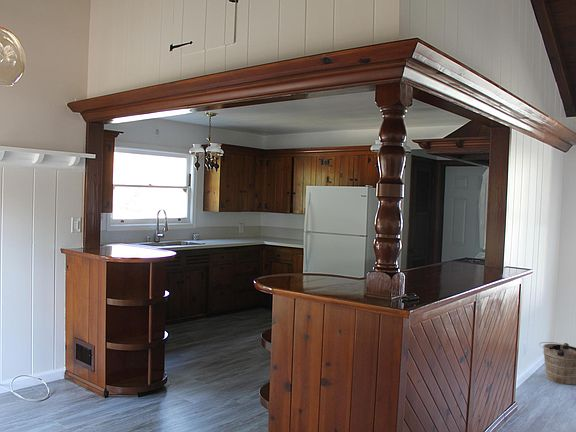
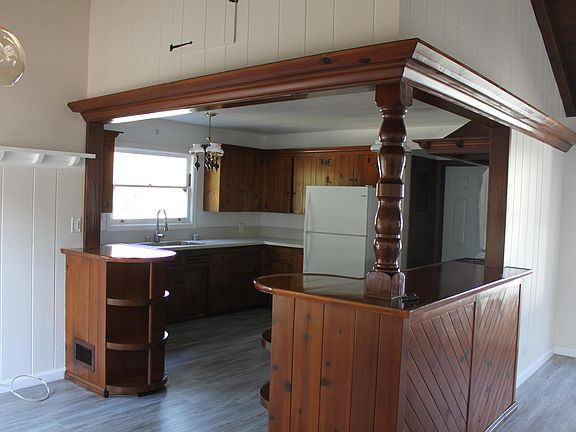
- bucket [538,341,576,386]
